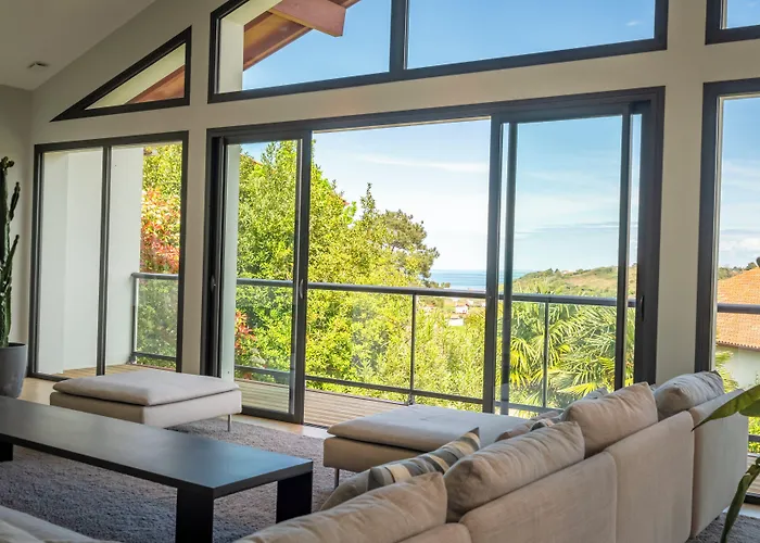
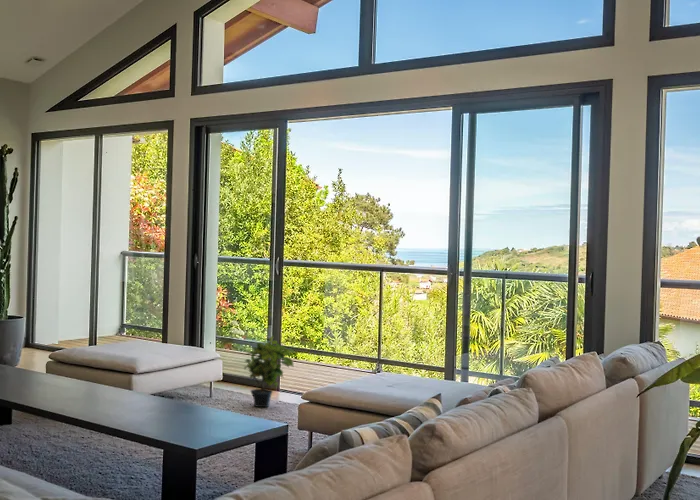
+ potted plant [243,335,296,408]
